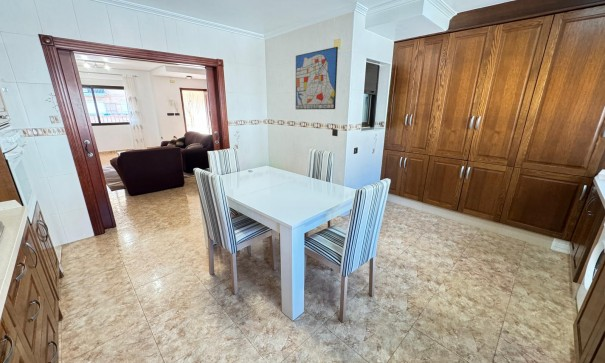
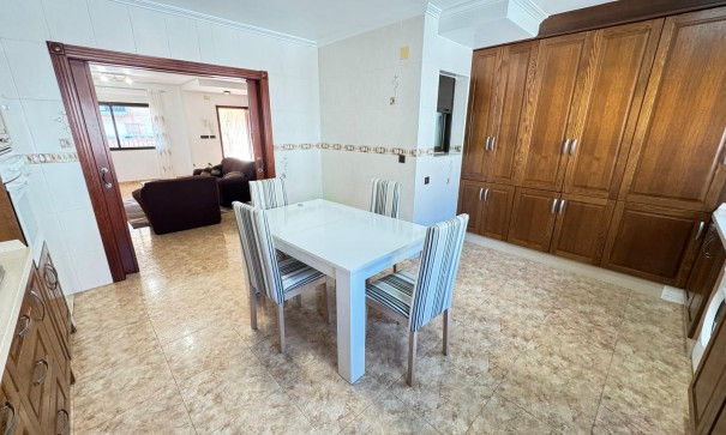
- wall art [295,46,339,110]
